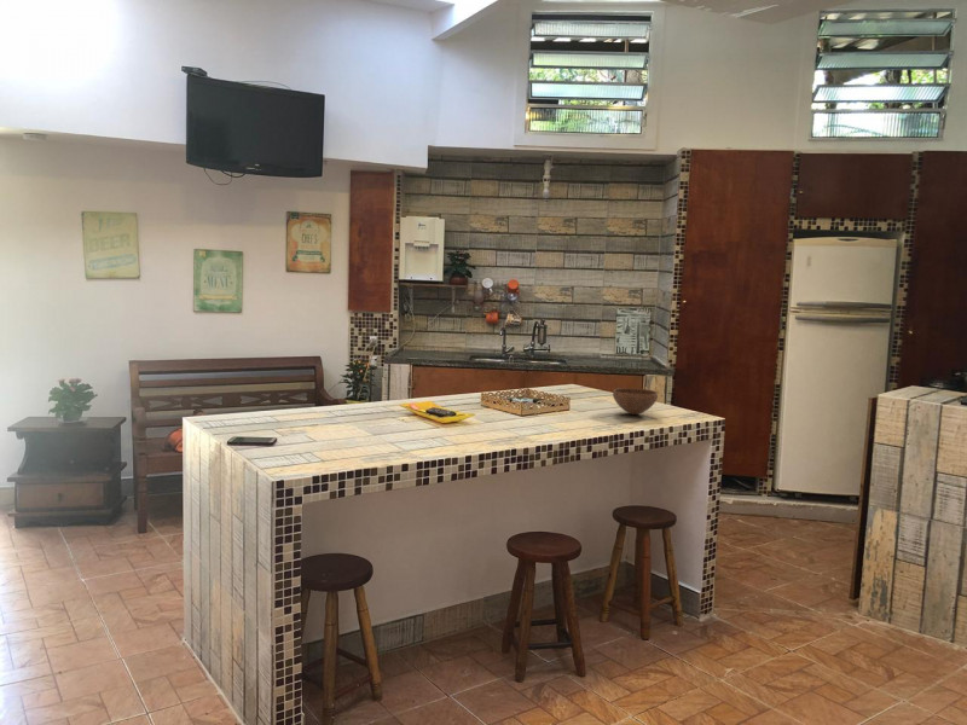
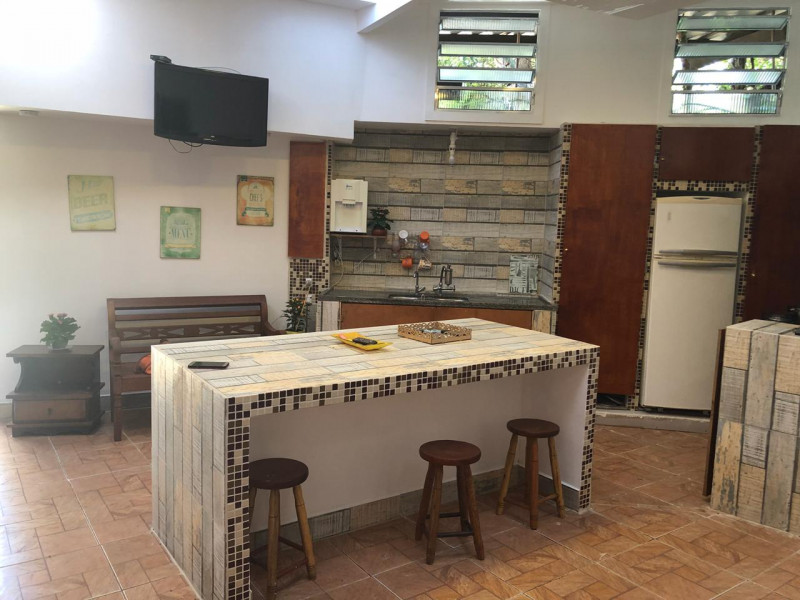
- bowl [612,387,659,416]
